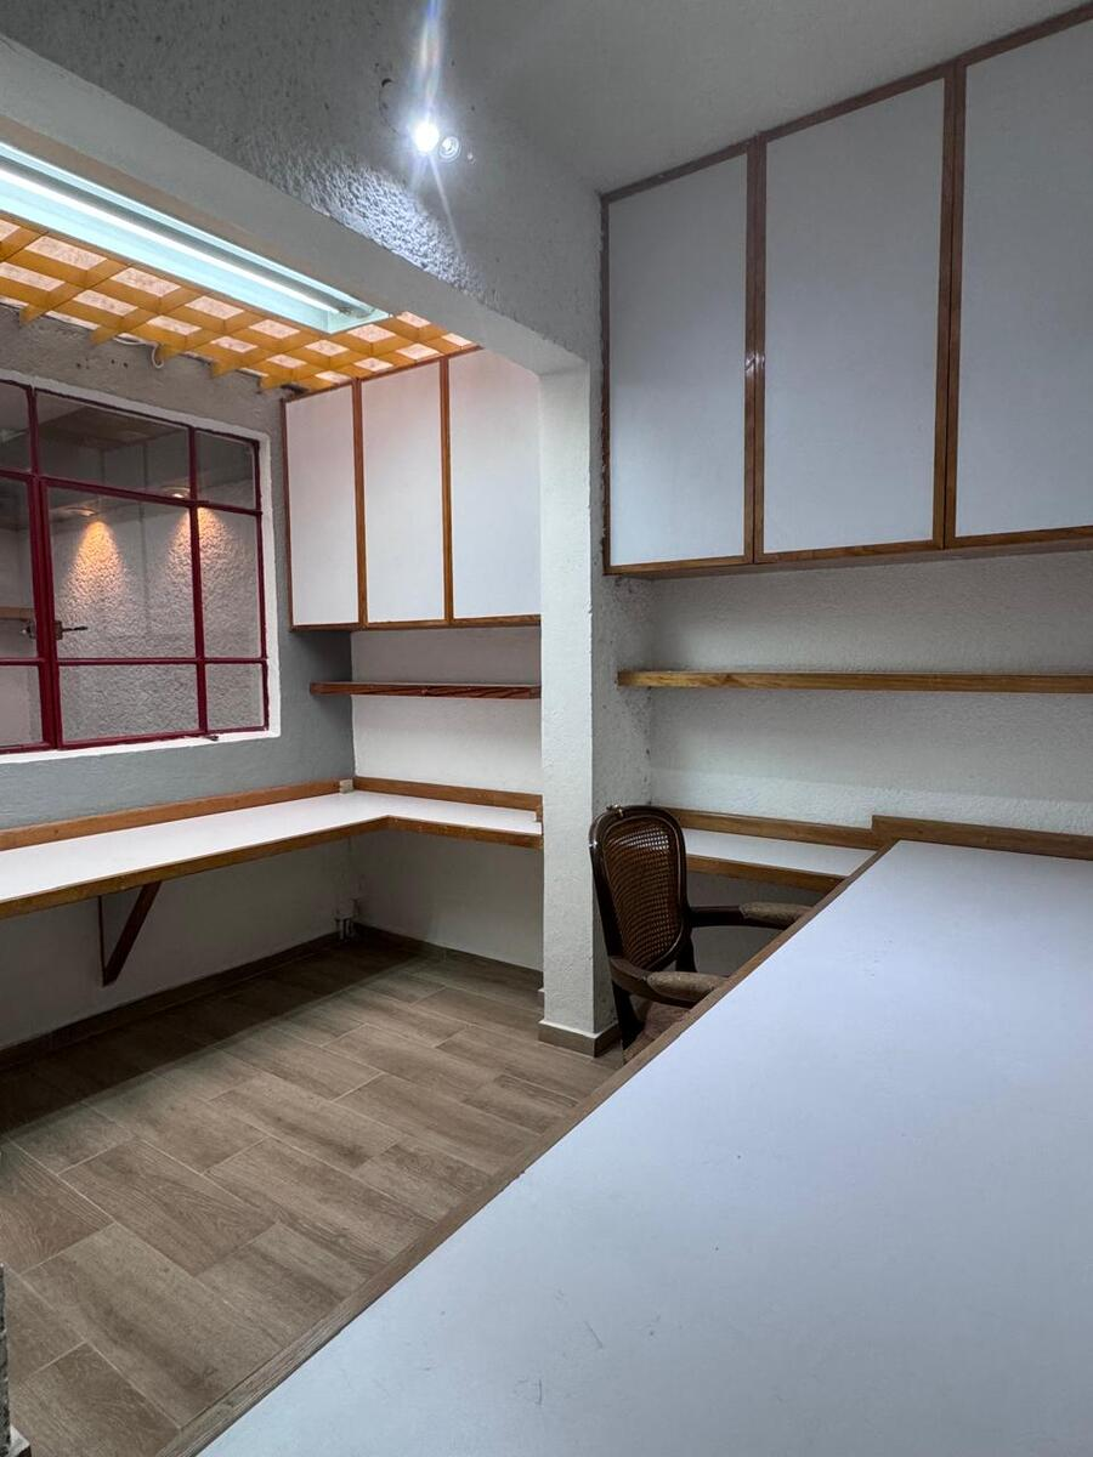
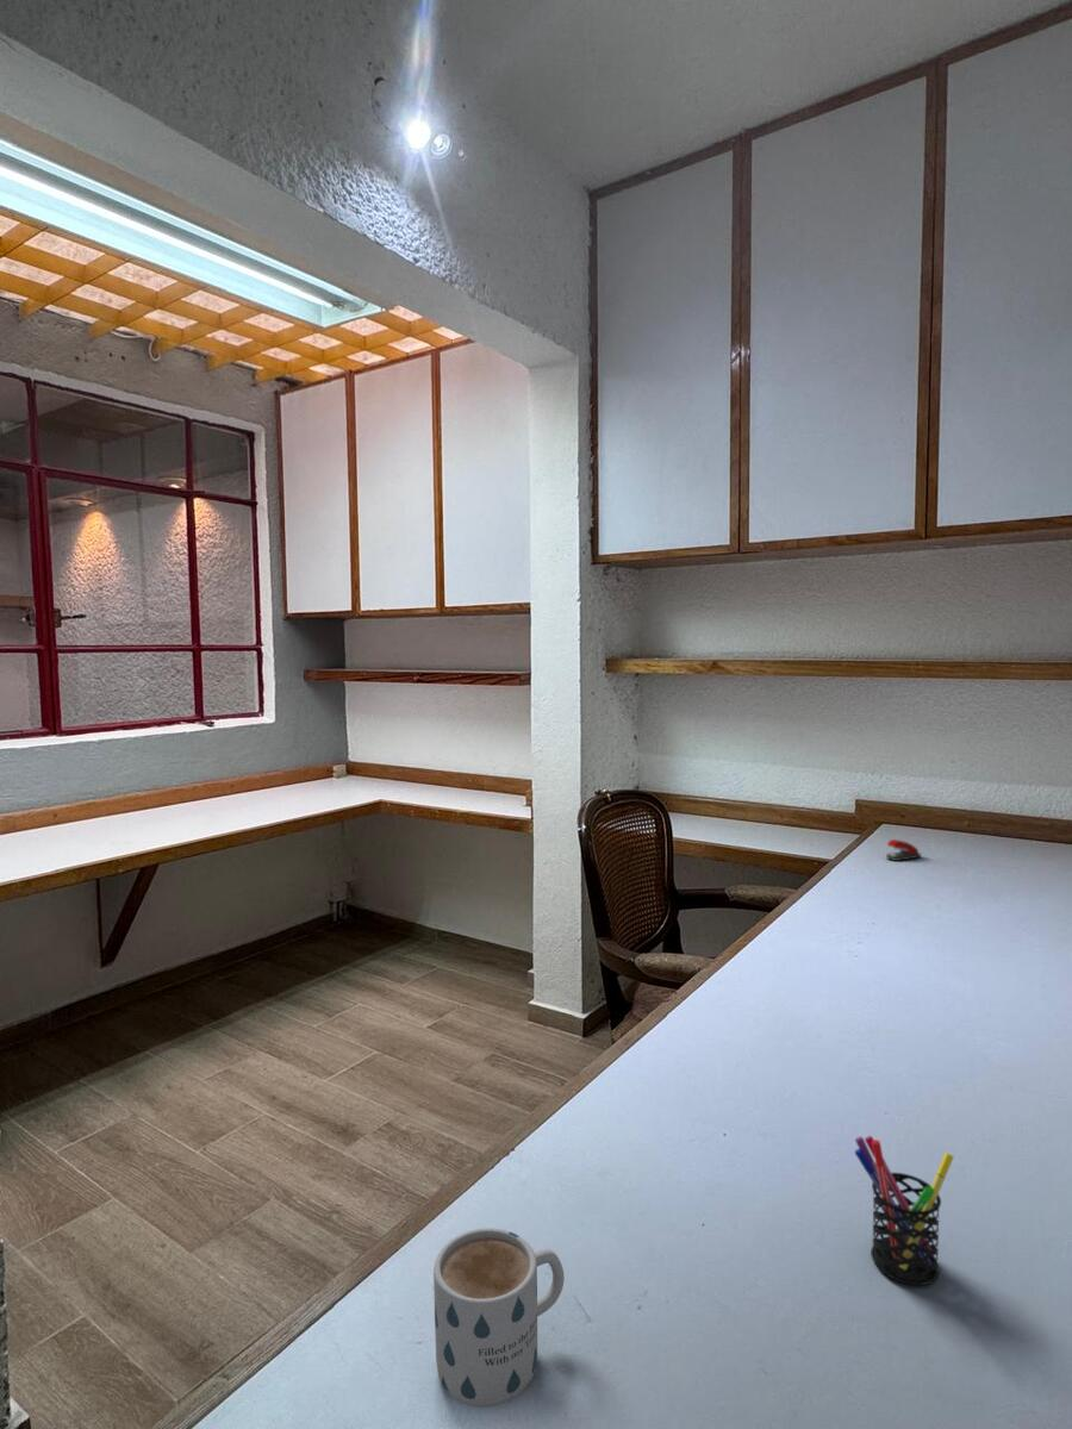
+ mug [432,1227,566,1408]
+ stapler [885,838,922,862]
+ pen holder [854,1135,955,1286]
